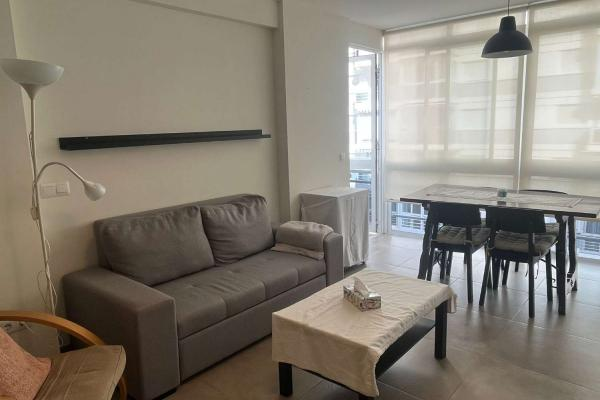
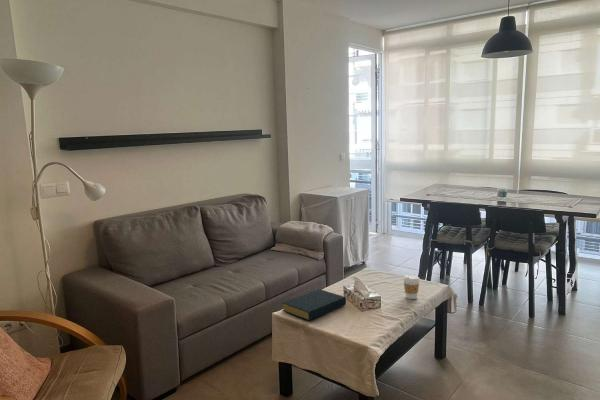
+ hardback book [281,288,347,322]
+ coffee cup [402,274,421,300]
